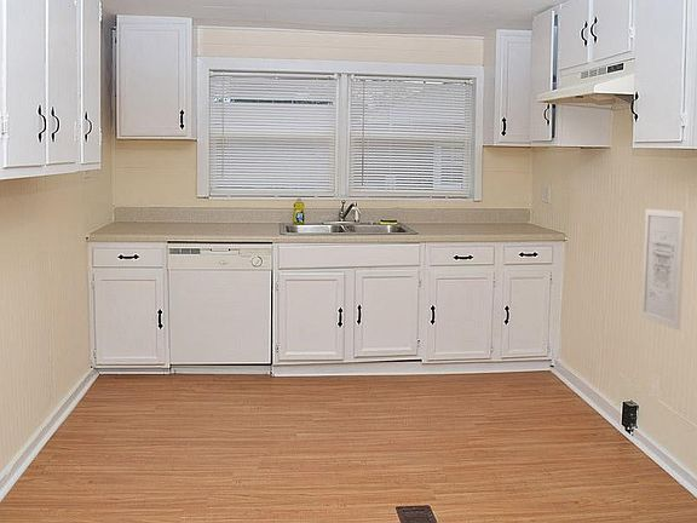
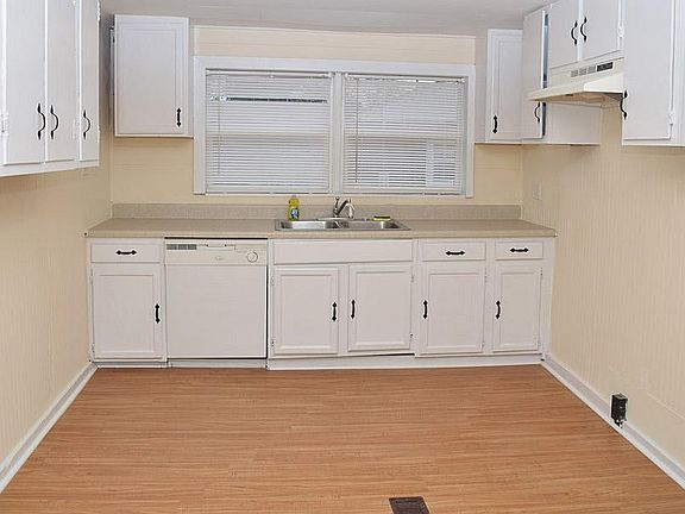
- wall art [640,208,687,331]
